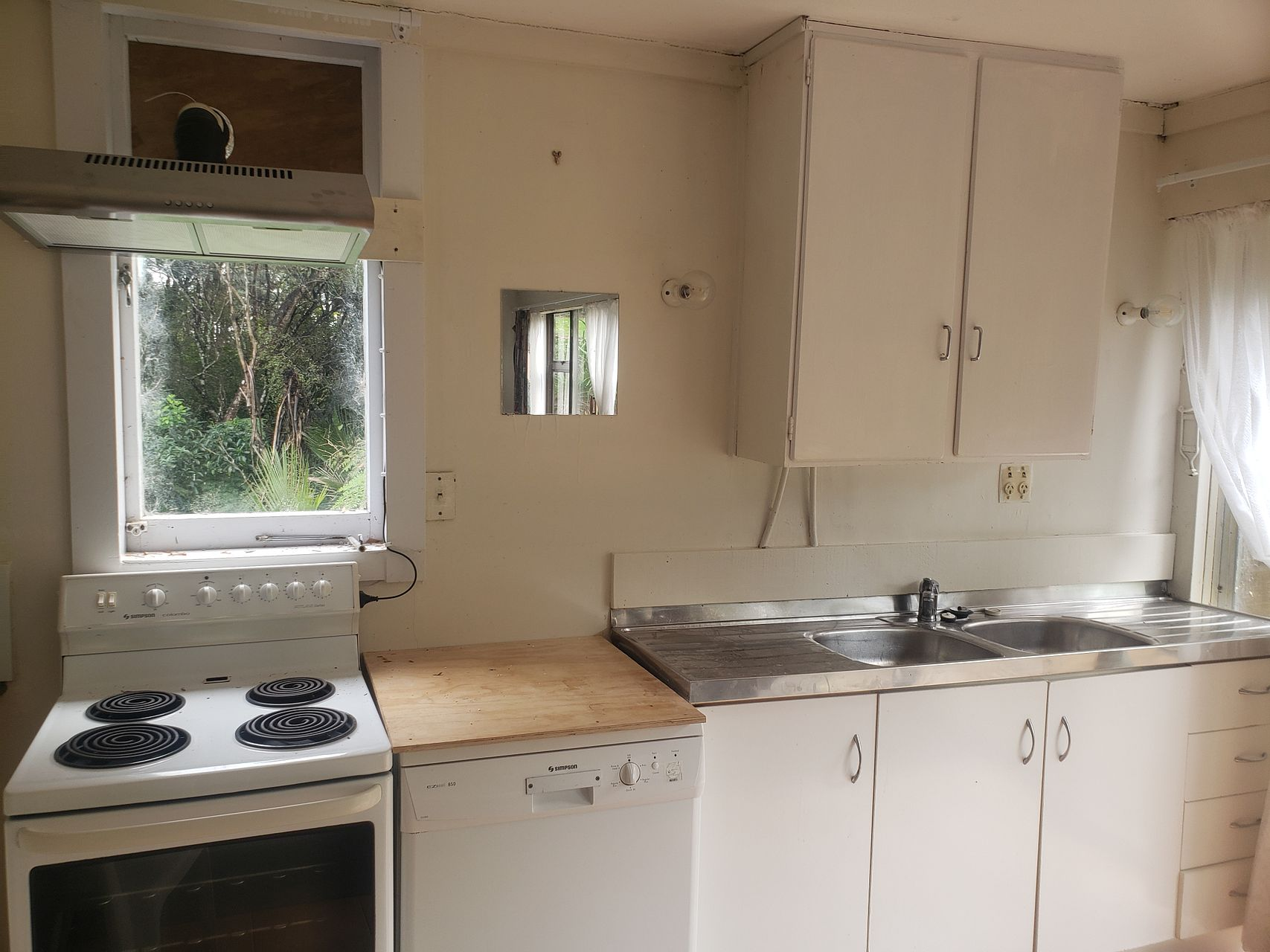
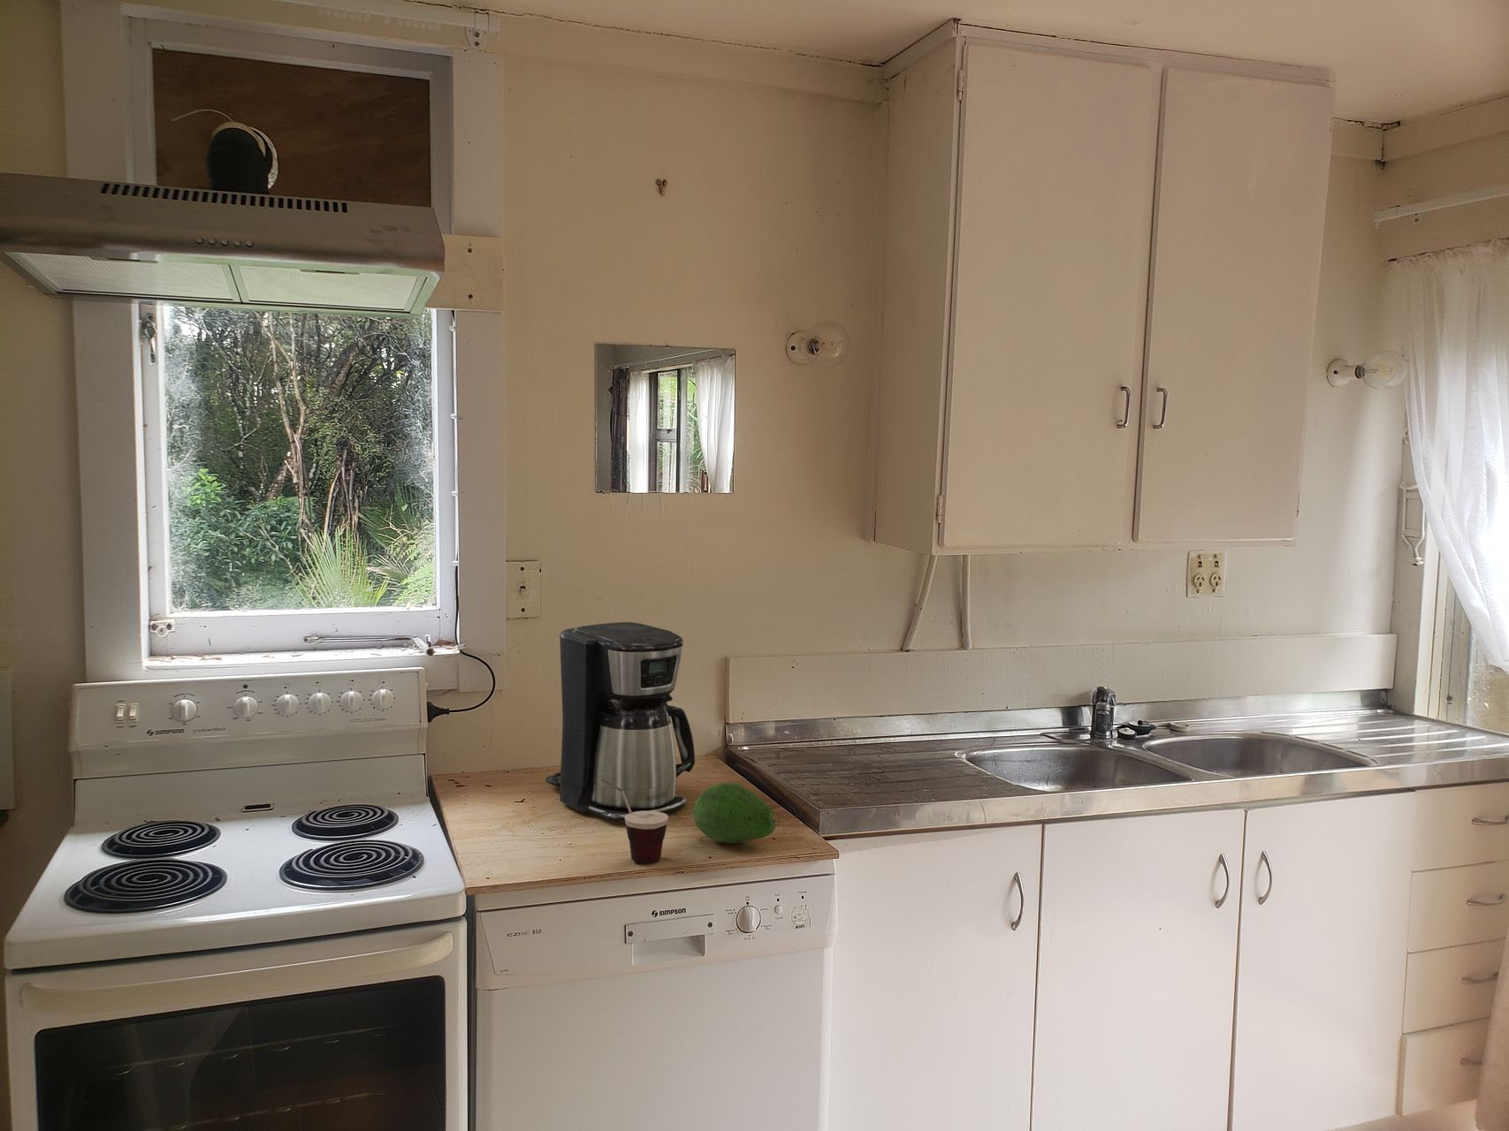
+ fruit [692,781,777,843]
+ cup [601,778,669,864]
+ coffee maker [544,621,696,822]
